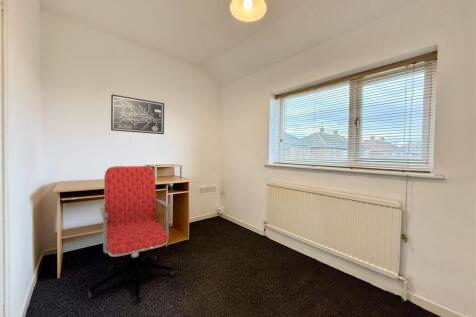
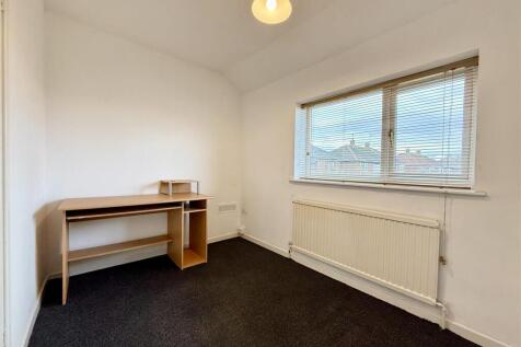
- wall art [110,93,165,135]
- office chair [87,165,176,304]
